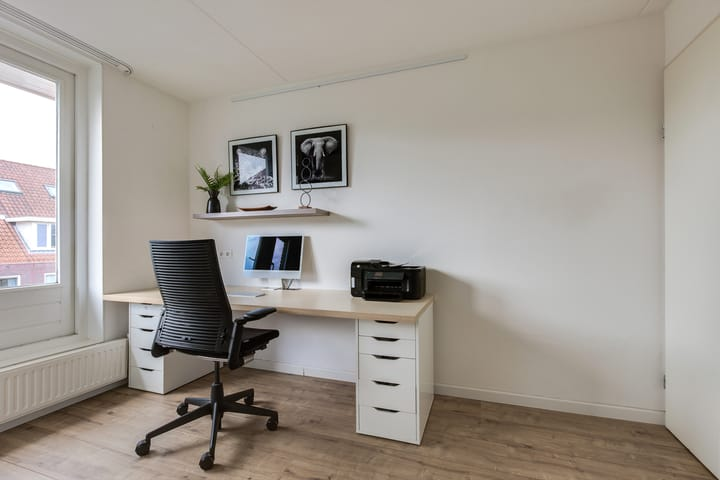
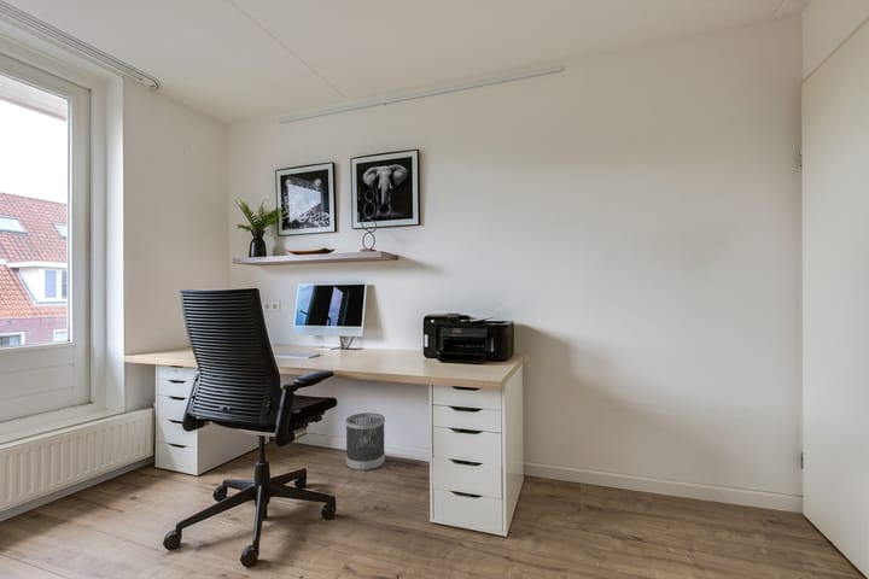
+ wastebasket [345,411,386,472]
